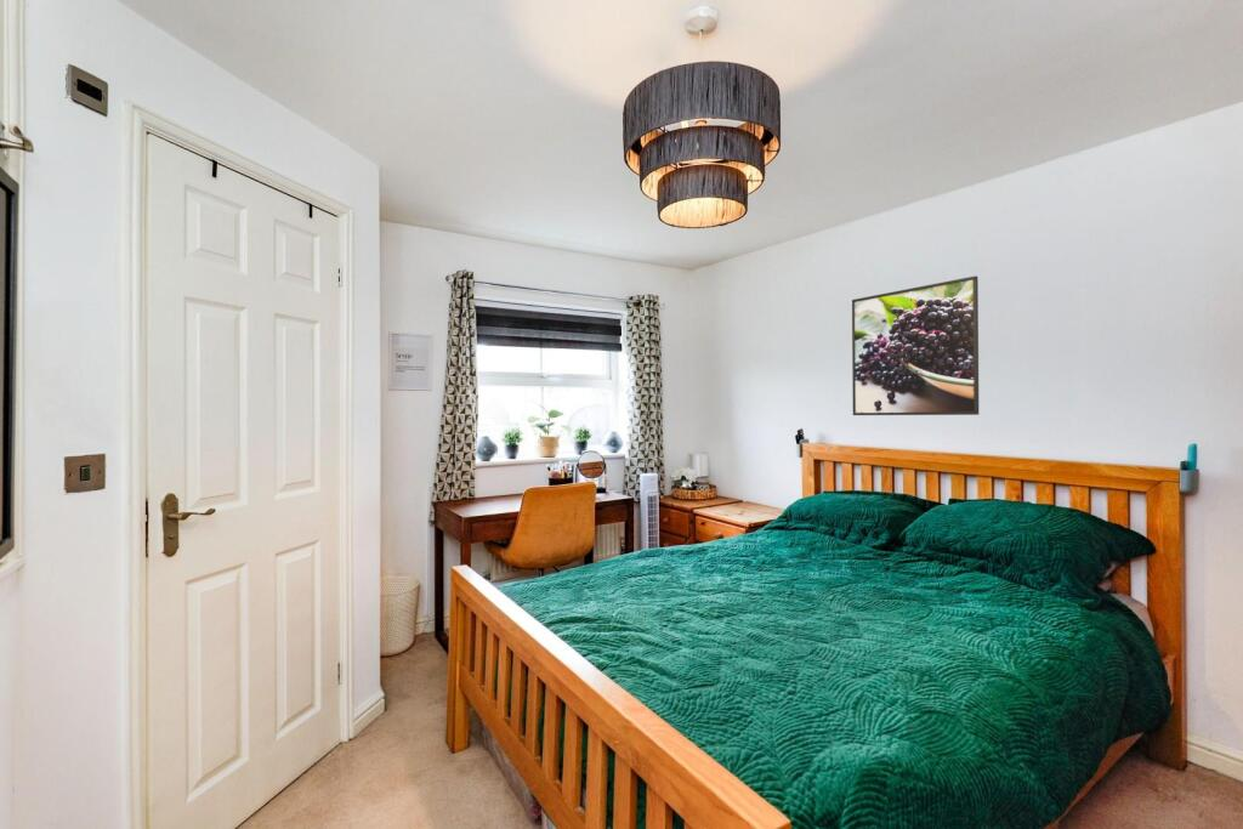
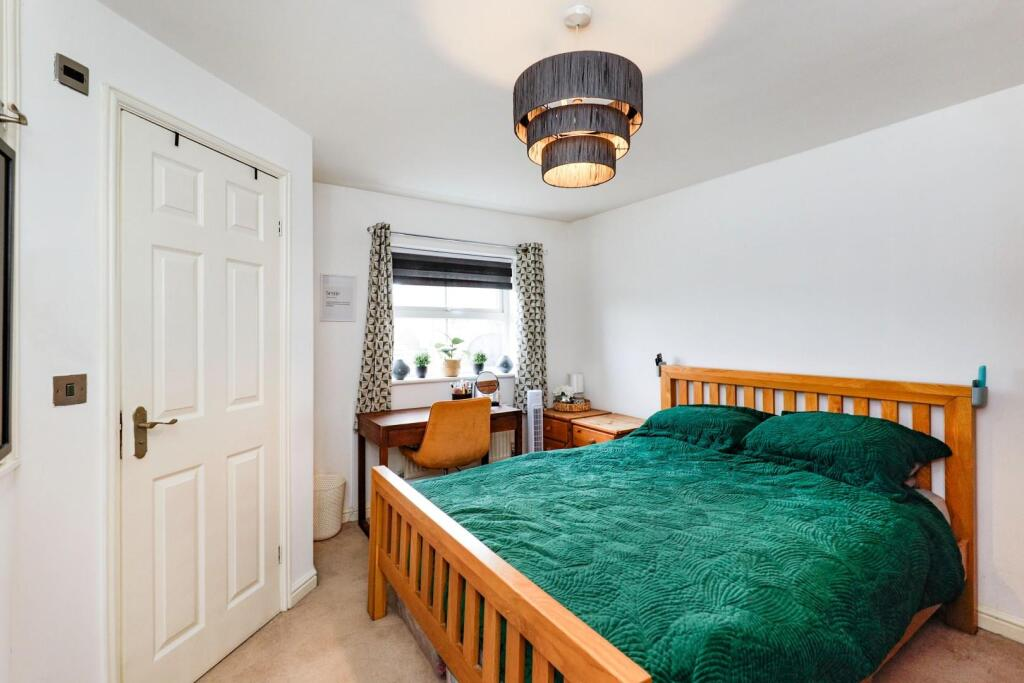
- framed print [851,274,980,416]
